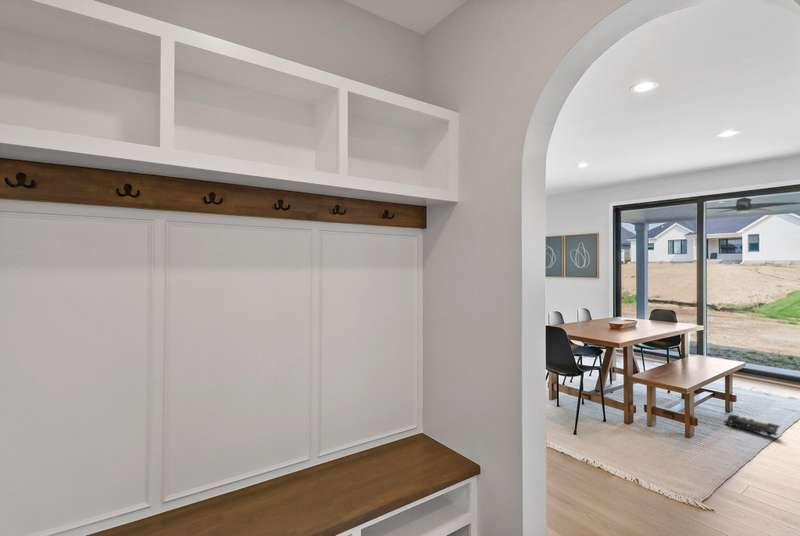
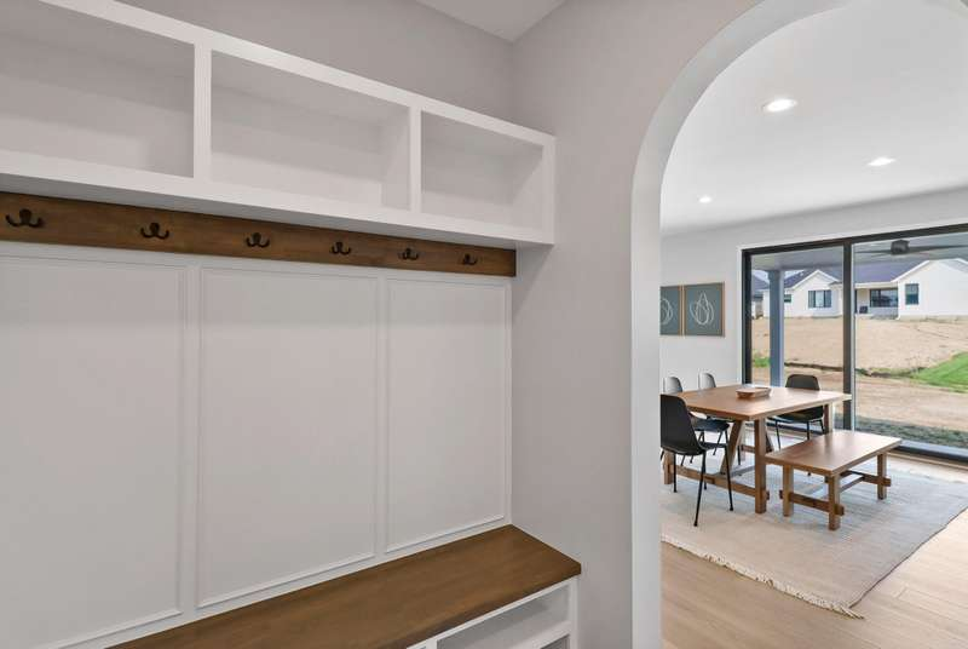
- toy train [722,414,781,437]
